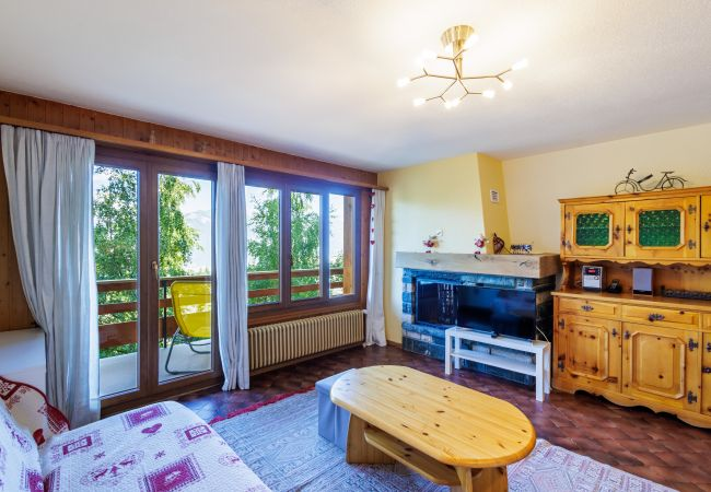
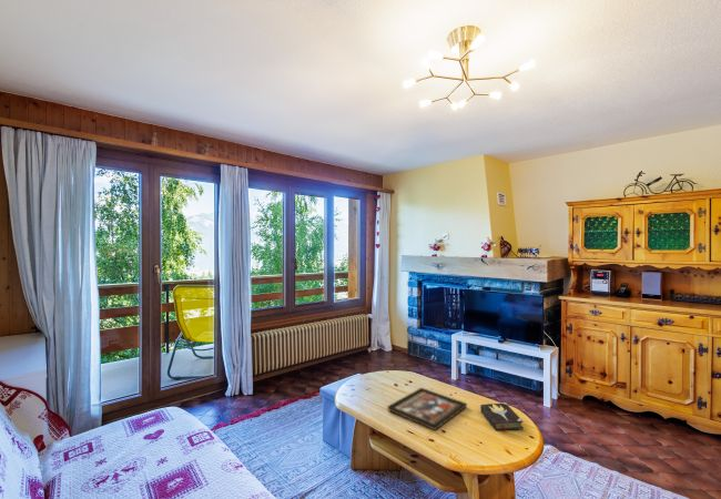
+ decorative tray [386,387,468,431]
+ hardback book [479,401,525,431]
